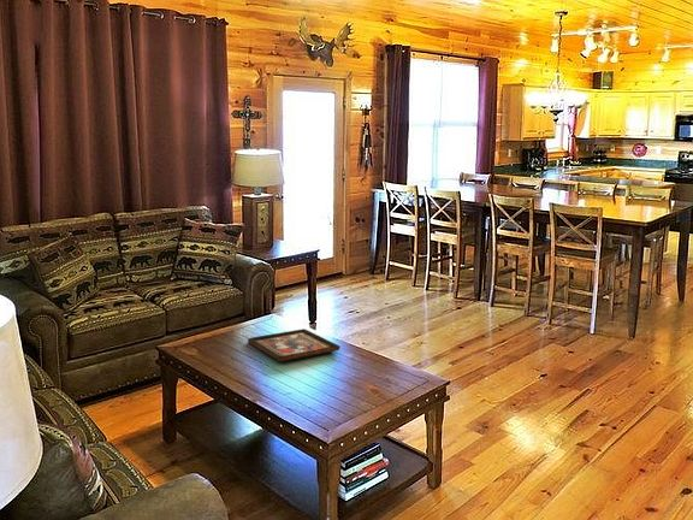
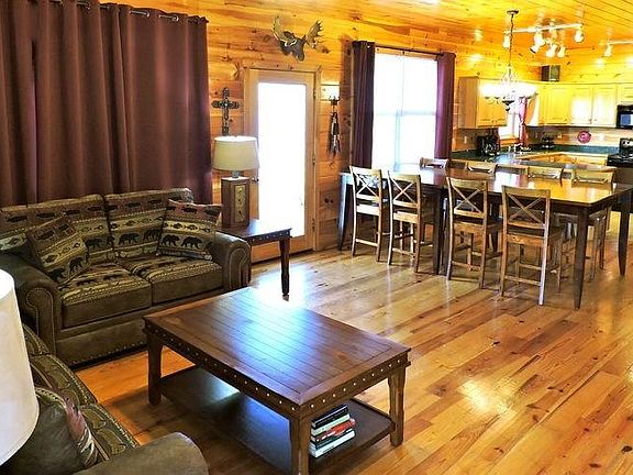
- decorative tray [247,327,342,362]
